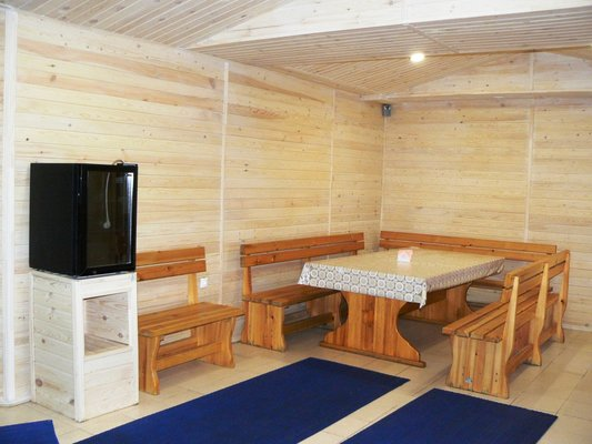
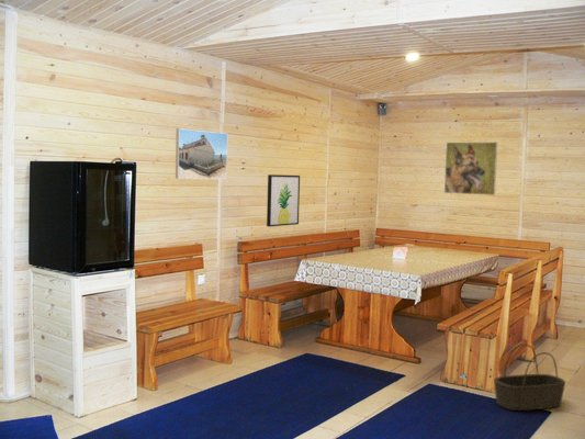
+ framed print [175,127,228,180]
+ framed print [443,140,498,196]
+ wall art [266,173,301,228]
+ basket [493,344,566,412]
